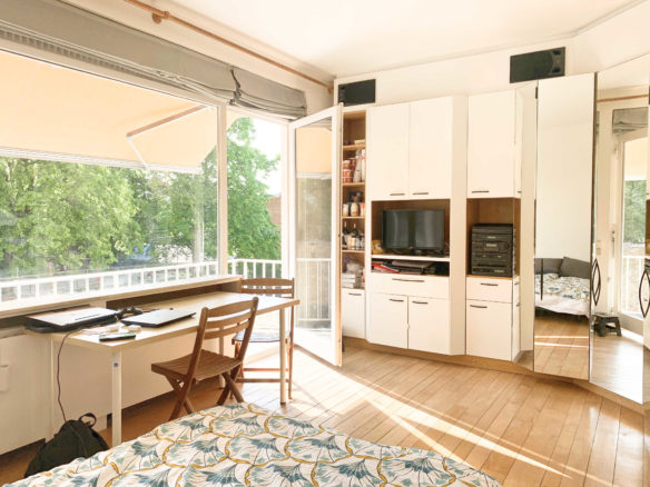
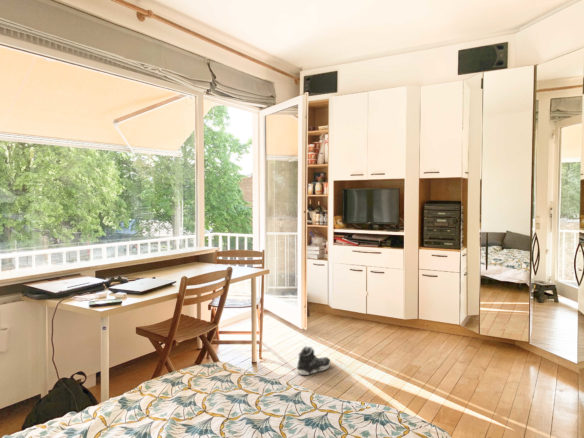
+ sneaker [295,345,332,376]
